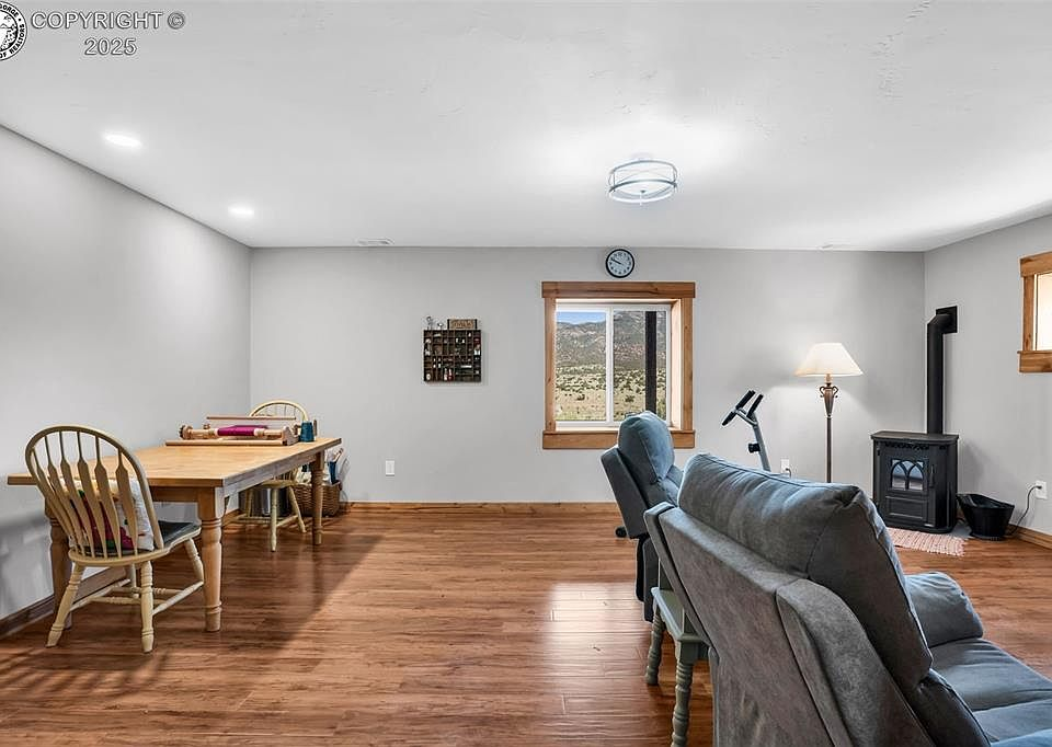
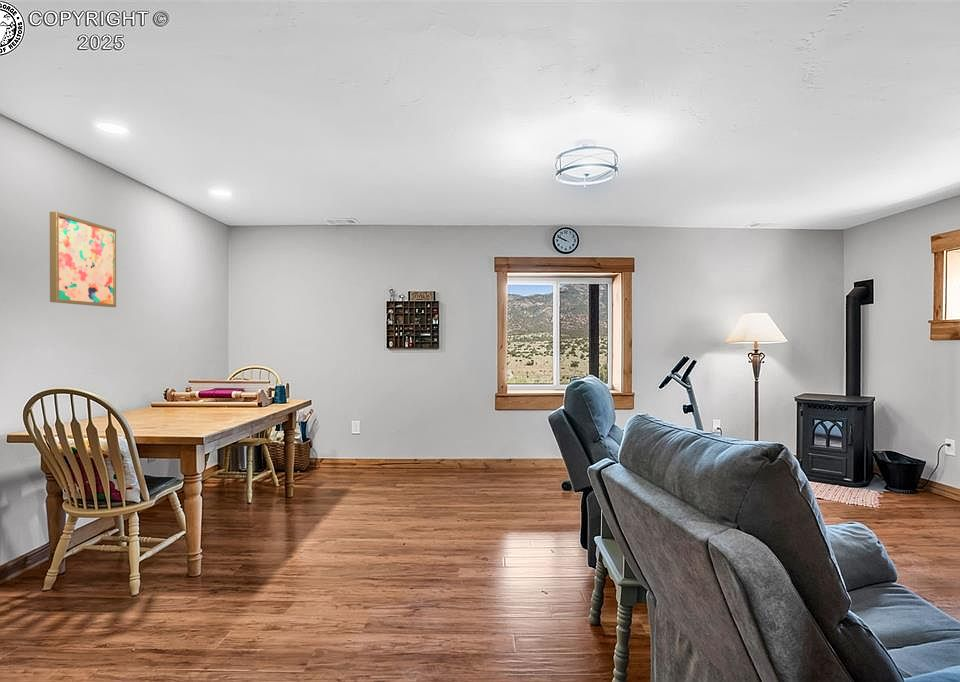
+ wall art [49,211,117,308]
